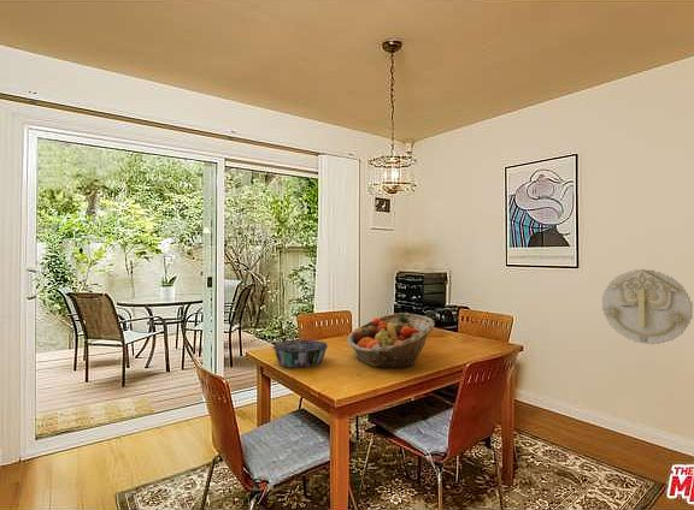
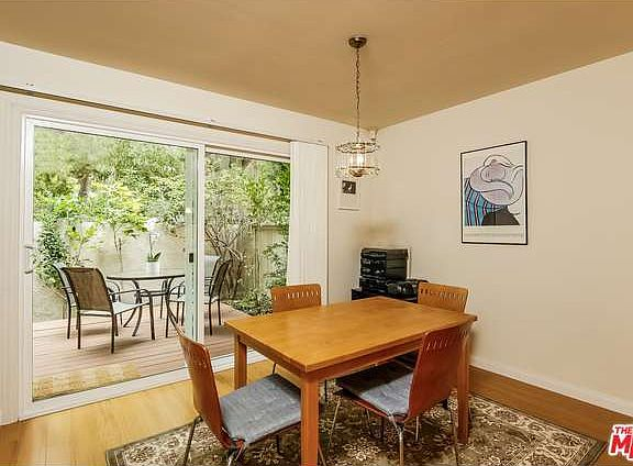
- fruit basket [346,312,436,369]
- decorative bowl [271,339,329,369]
- wall decoration [601,268,694,345]
